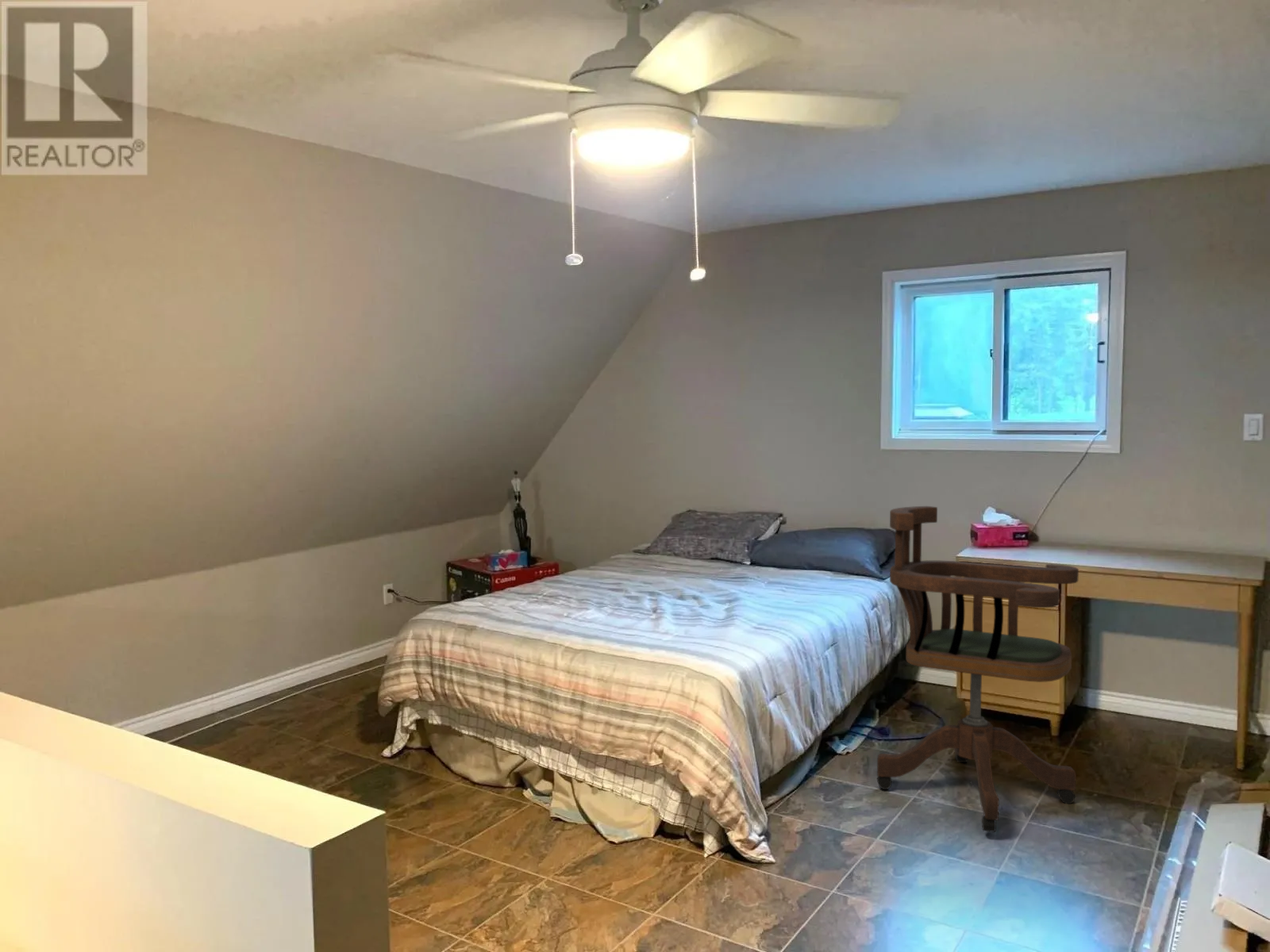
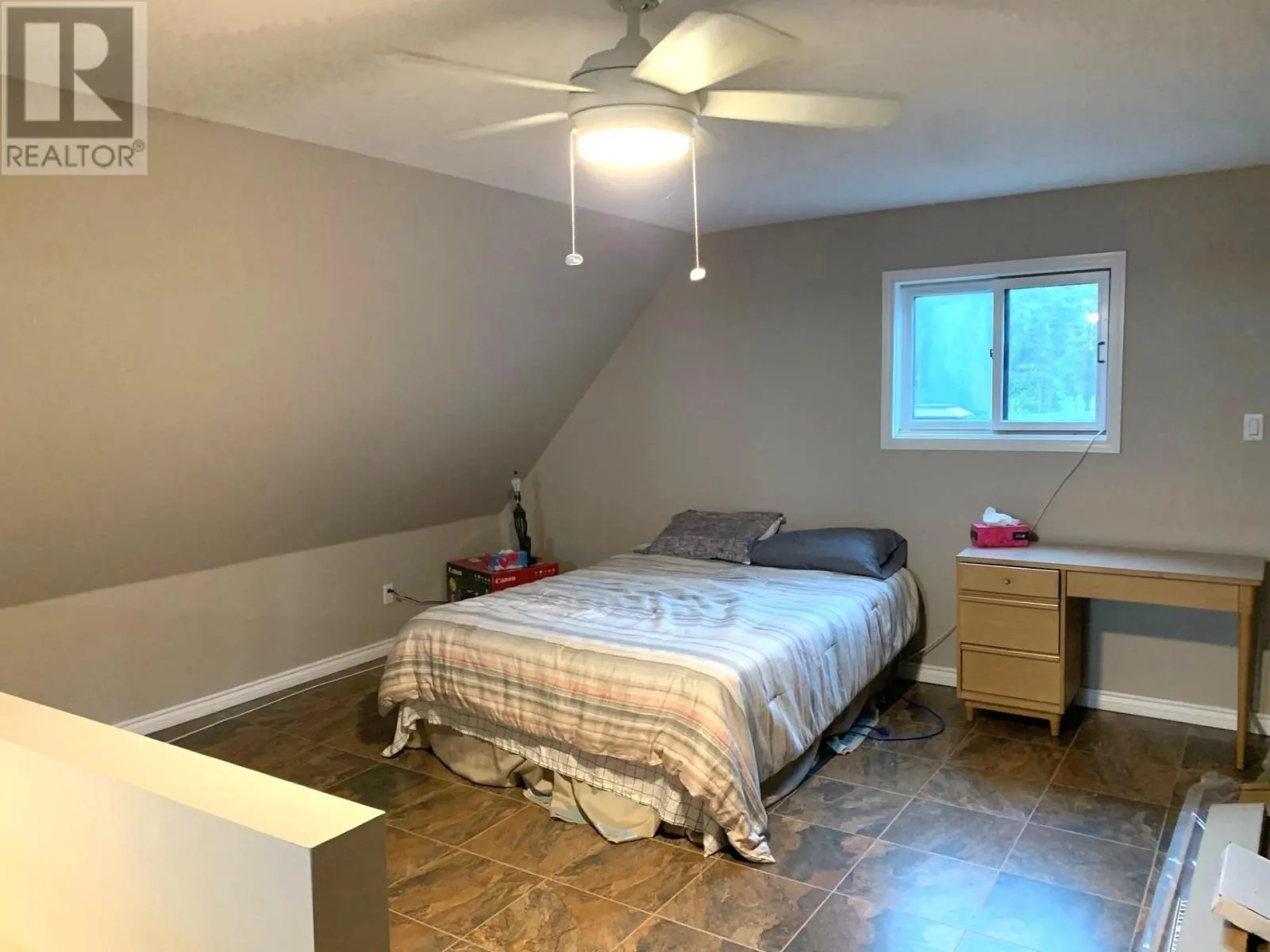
- office chair [876,505,1079,833]
